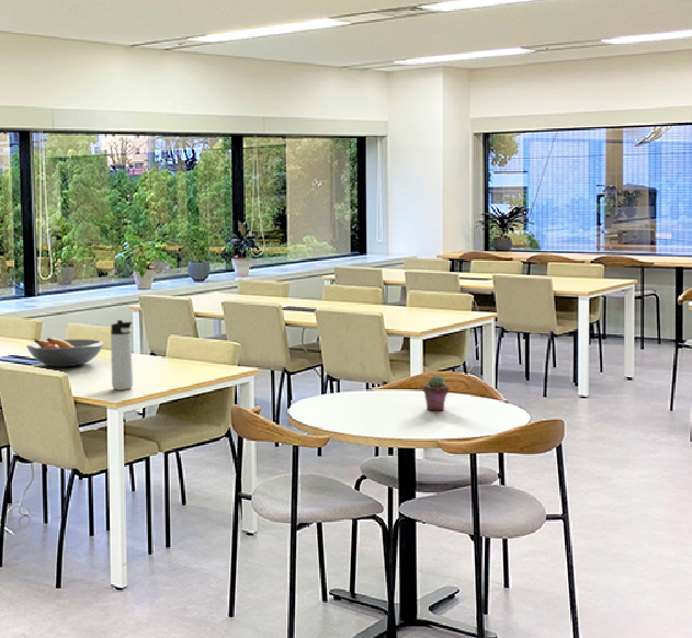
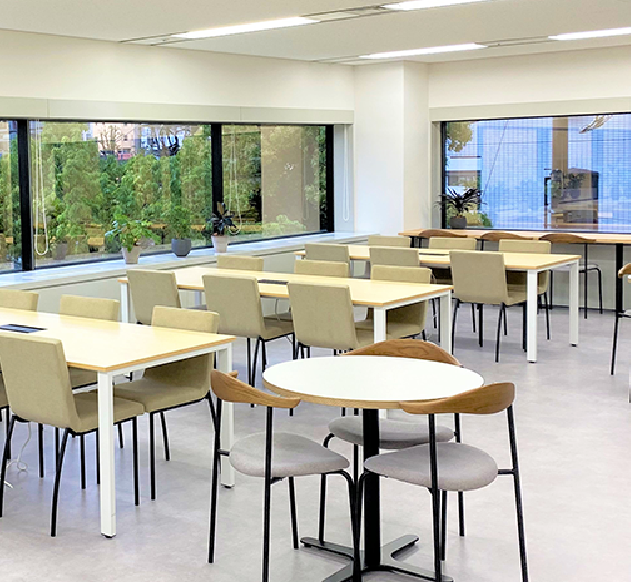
- thermos bottle [110,319,134,391]
- potted succulent [422,375,450,411]
- fruit bowl [25,337,105,367]
